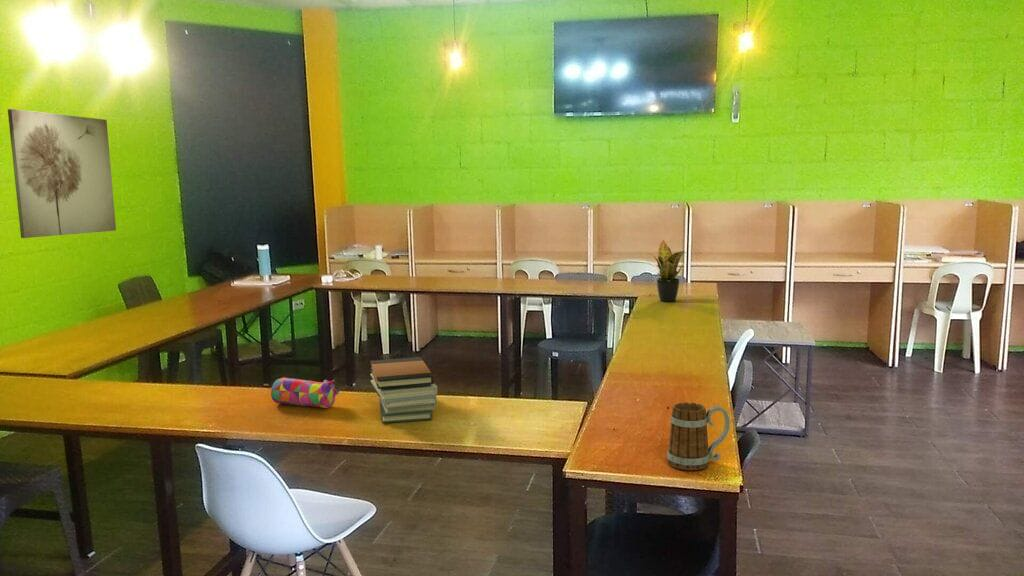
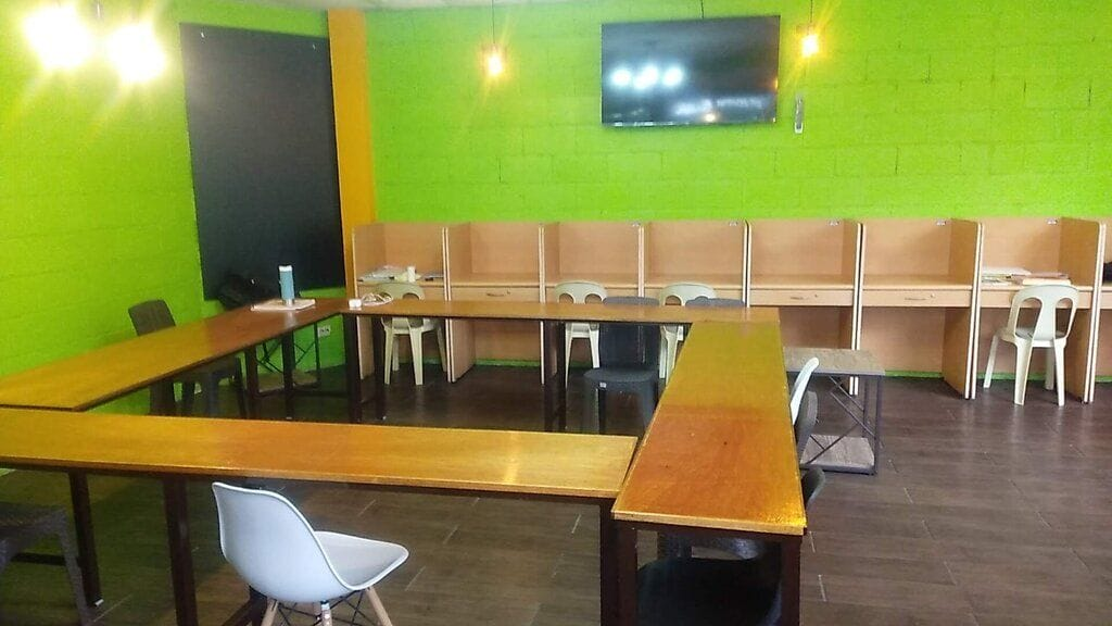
- pencil case [270,376,340,409]
- mug [666,401,731,471]
- potted plant [647,239,687,303]
- wall art [7,108,117,239]
- book stack [369,356,438,424]
